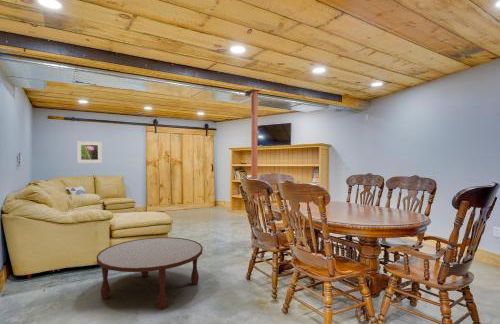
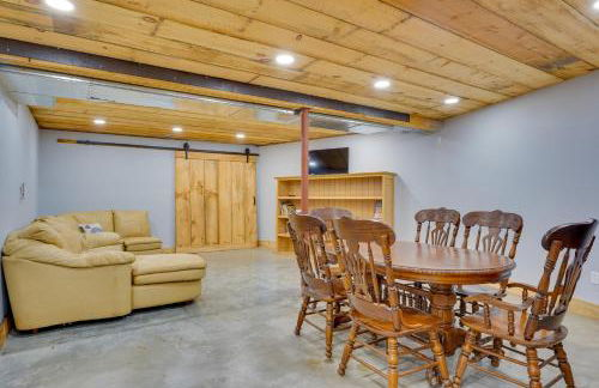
- coffee table [96,236,204,311]
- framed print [76,140,103,164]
